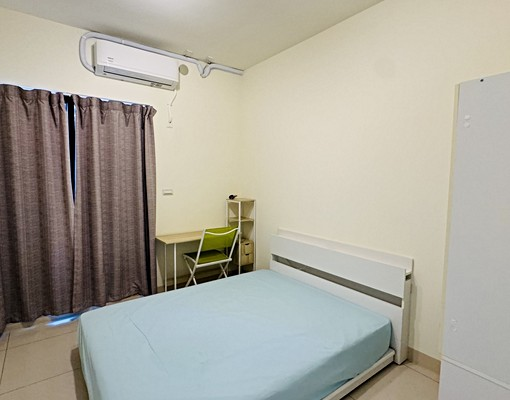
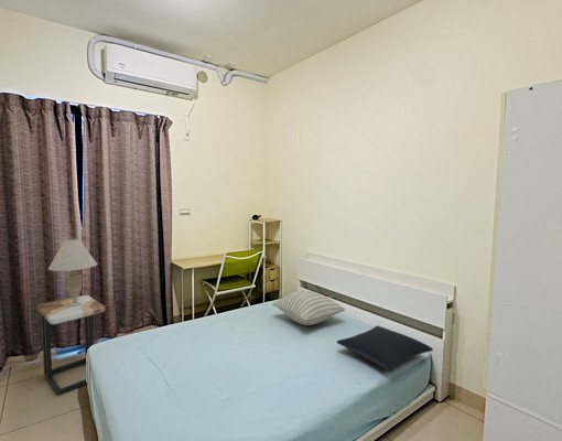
+ pillow [336,325,434,373]
+ side table [36,294,107,397]
+ table lamp [47,237,98,306]
+ pillow [272,290,346,326]
